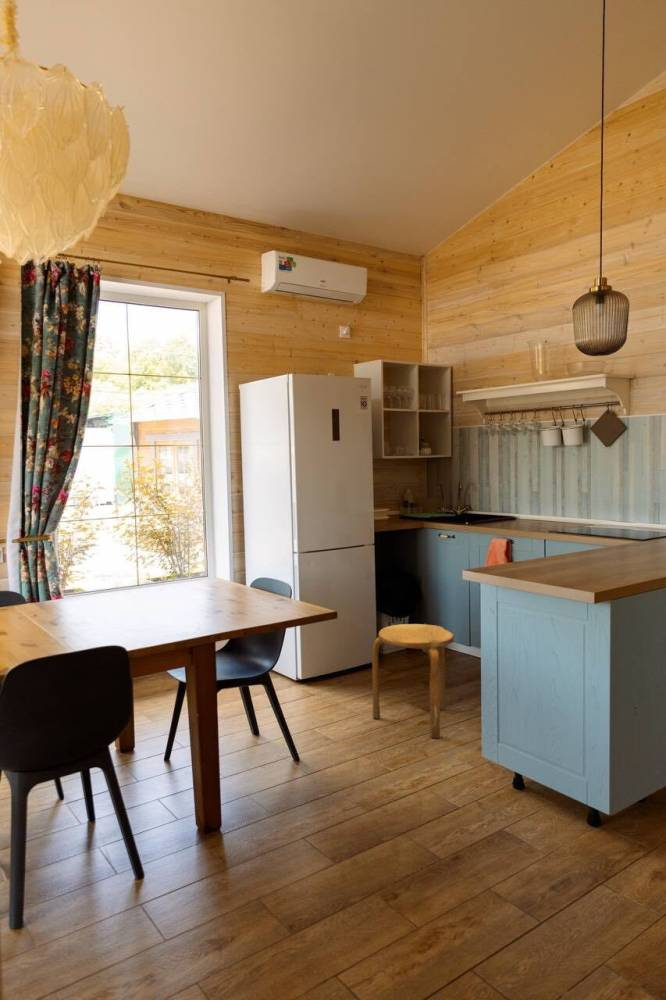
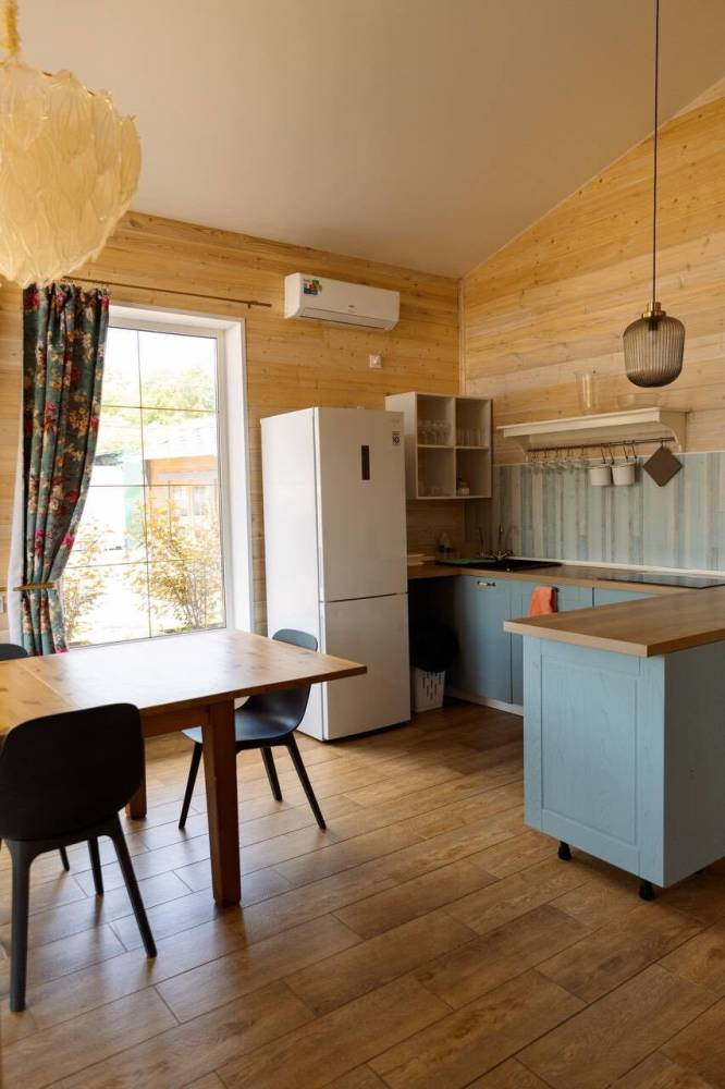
- stool [371,623,455,739]
